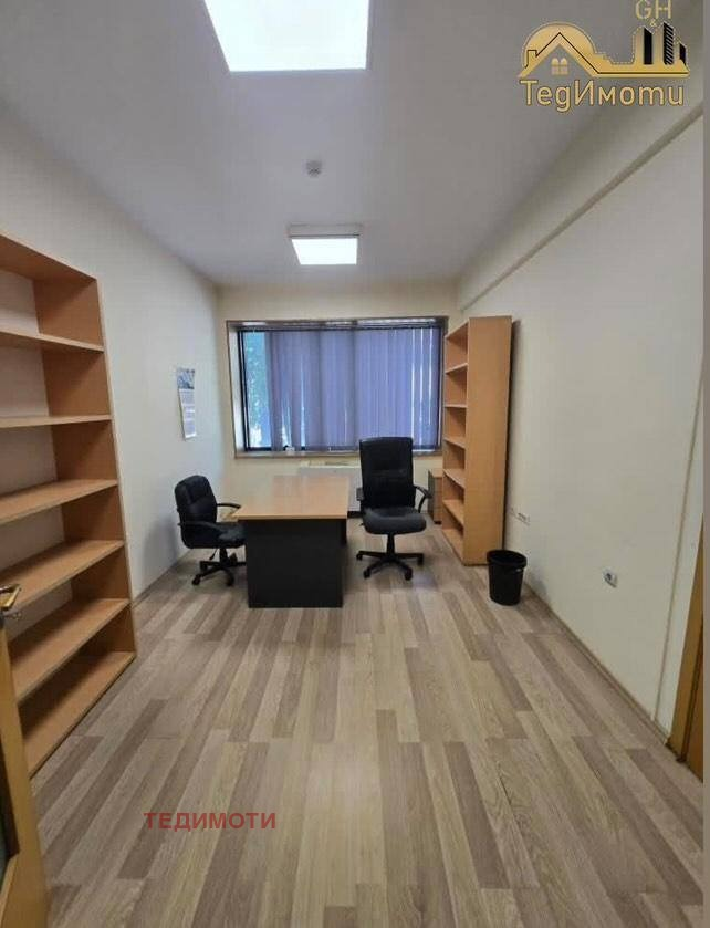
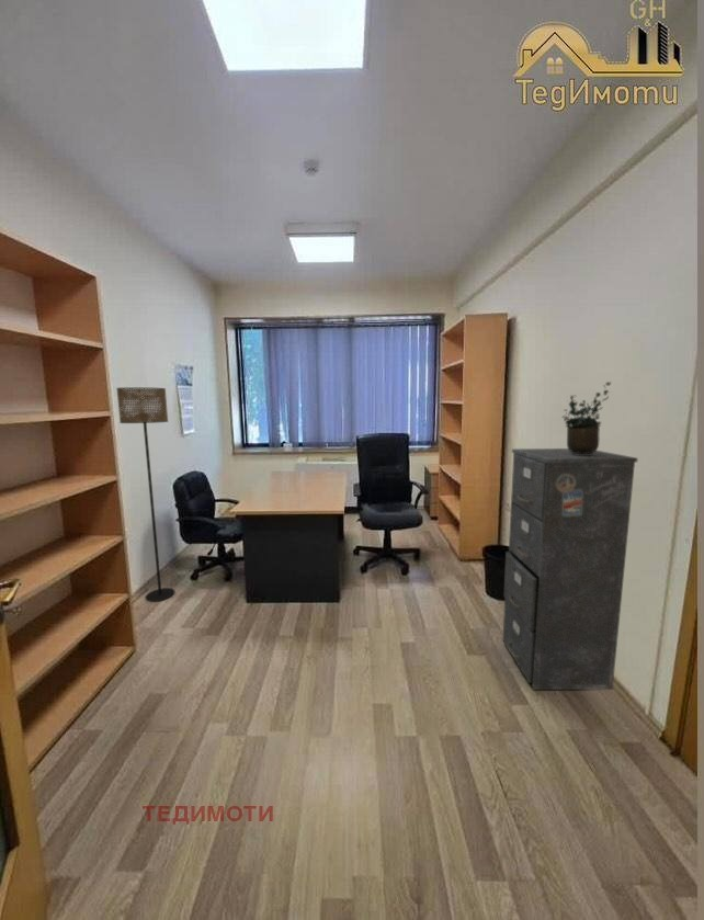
+ filing cabinet [501,447,639,691]
+ potted plant [561,382,612,455]
+ floor lamp [115,386,175,603]
